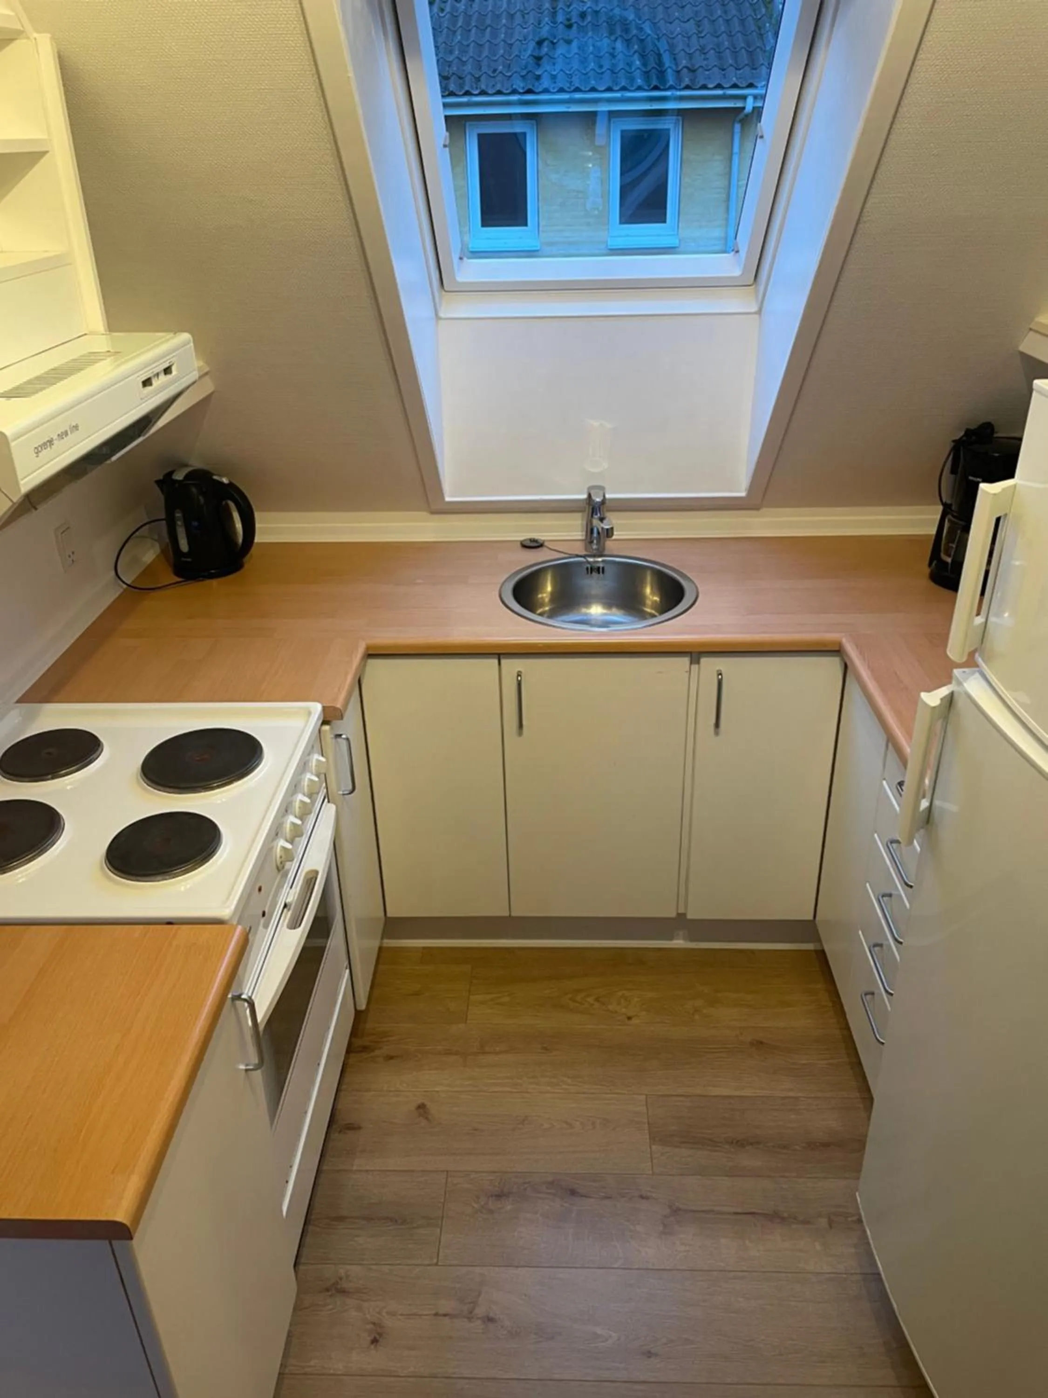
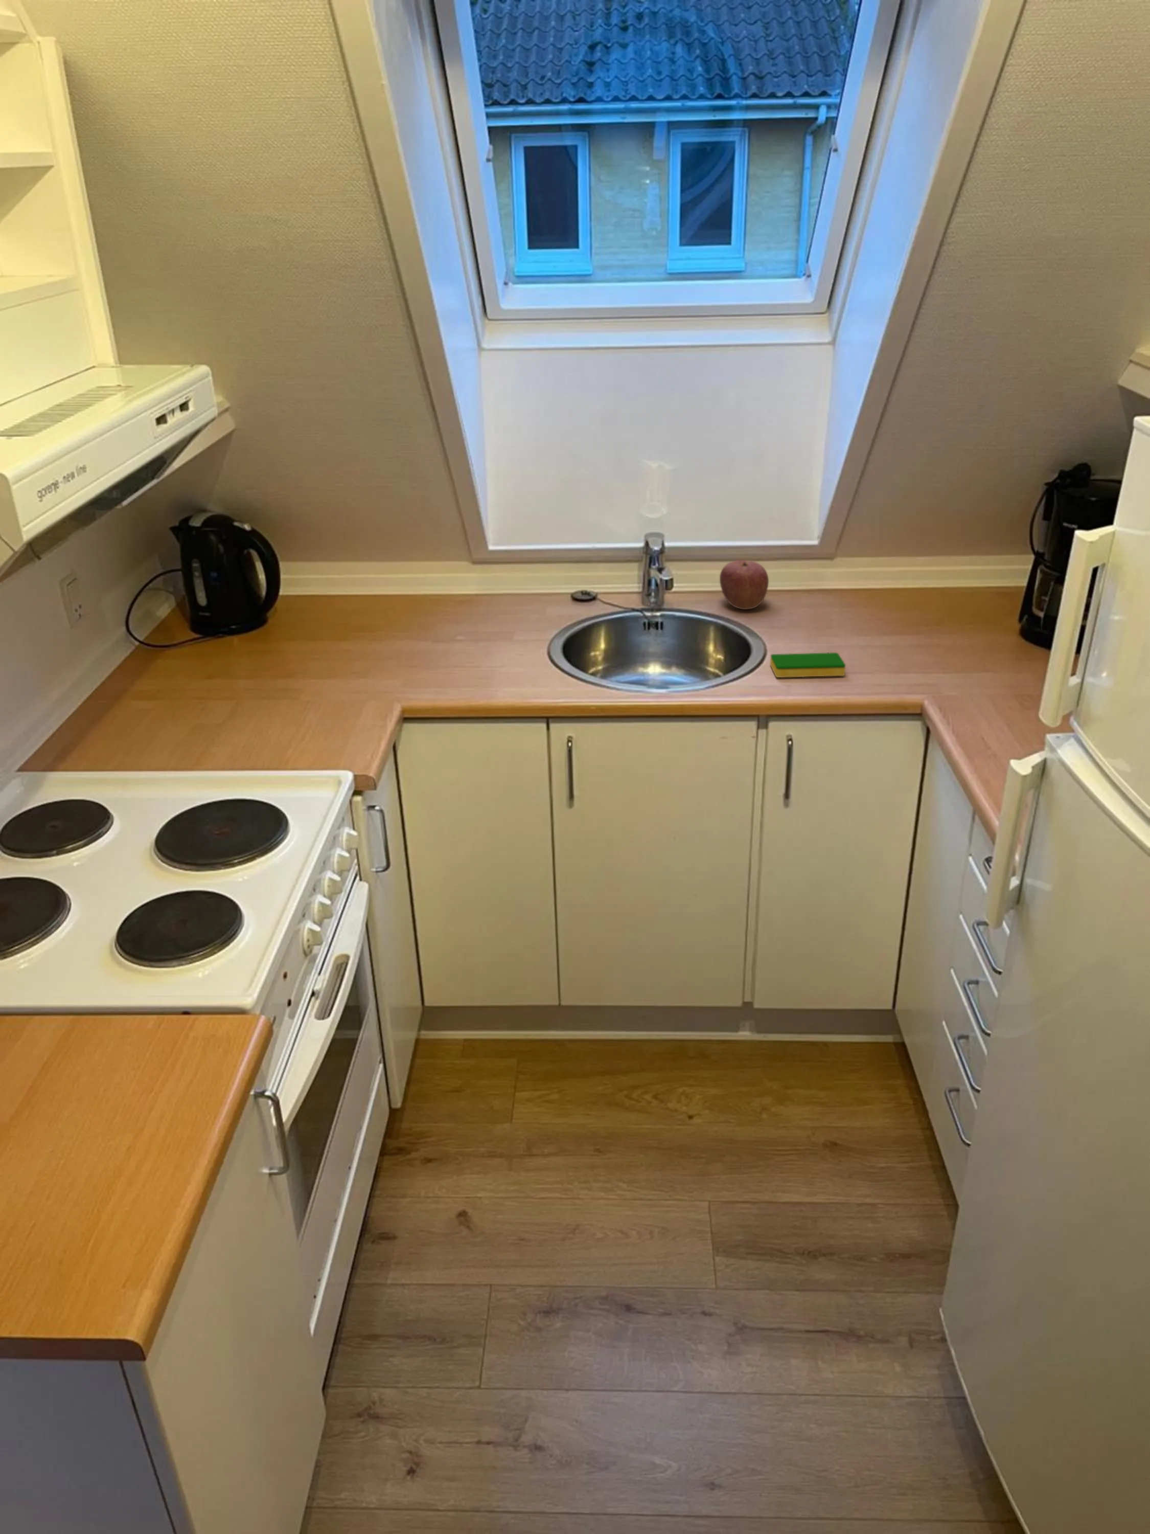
+ apple [719,560,769,610]
+ dish sponge [769,652,847,678]
